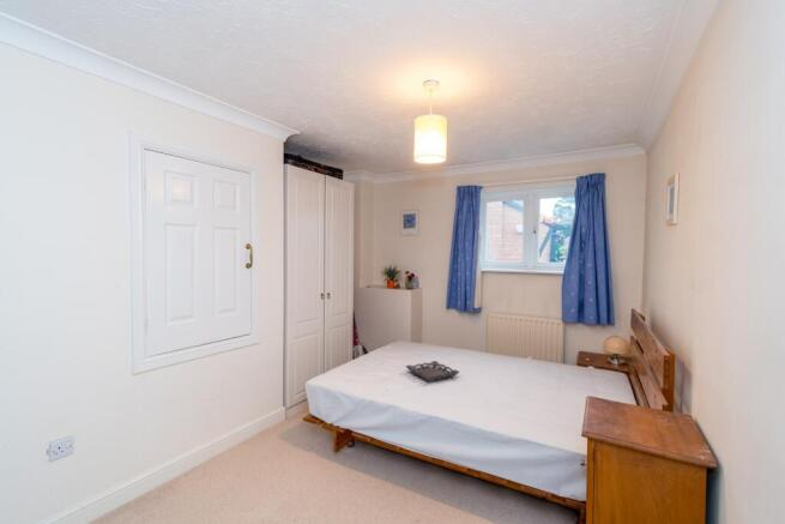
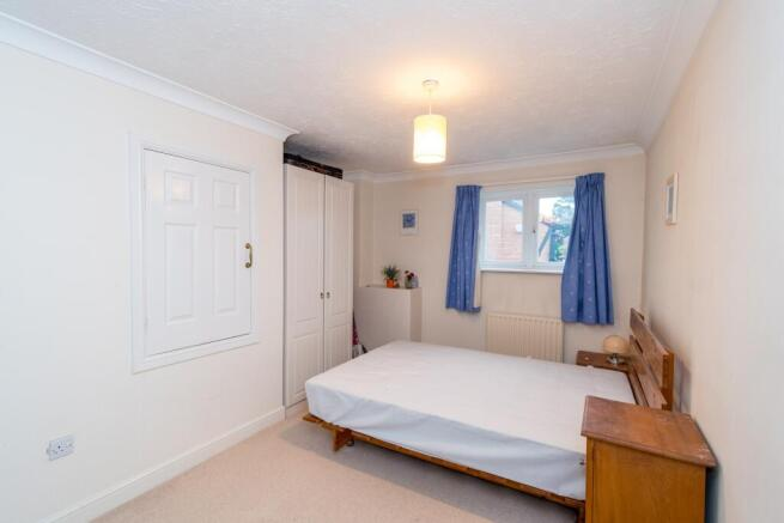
- tray [404,360,461,383]
